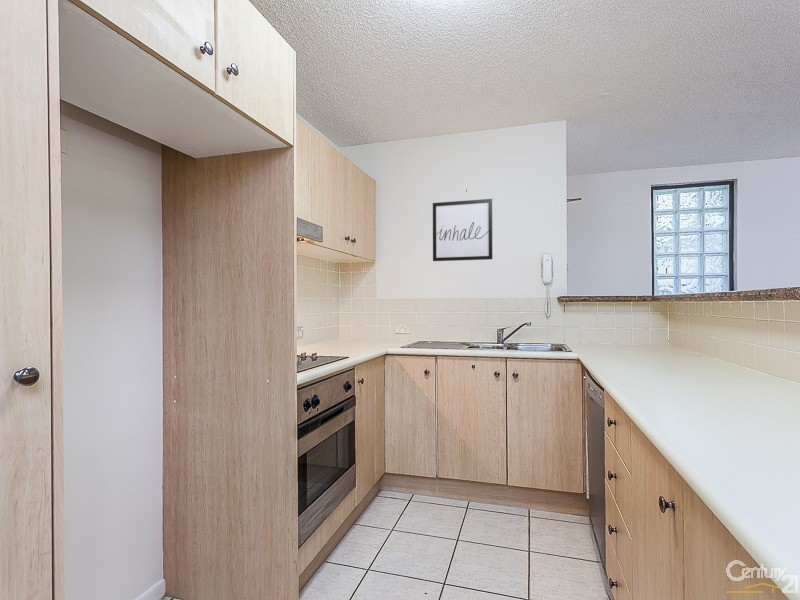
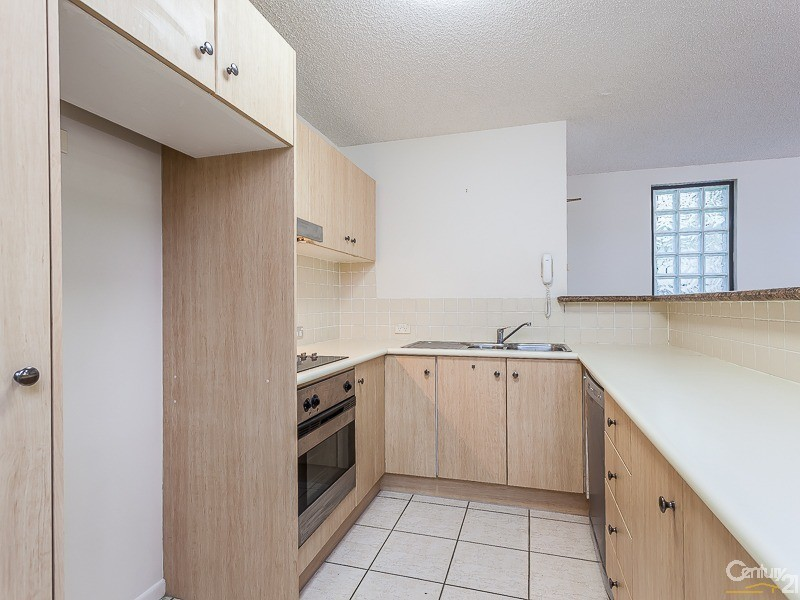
- wall art [432,198,493,262]
